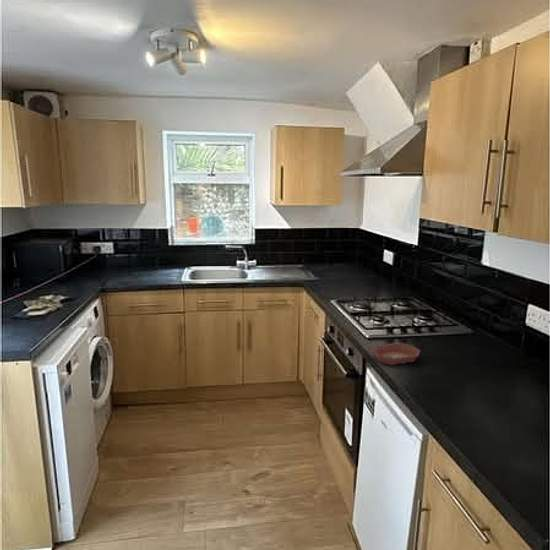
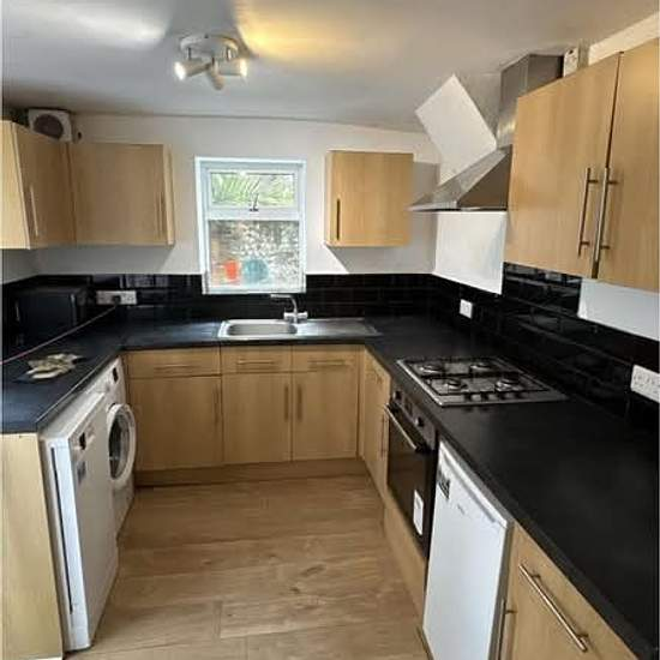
- bowl [370,342,421,366]
